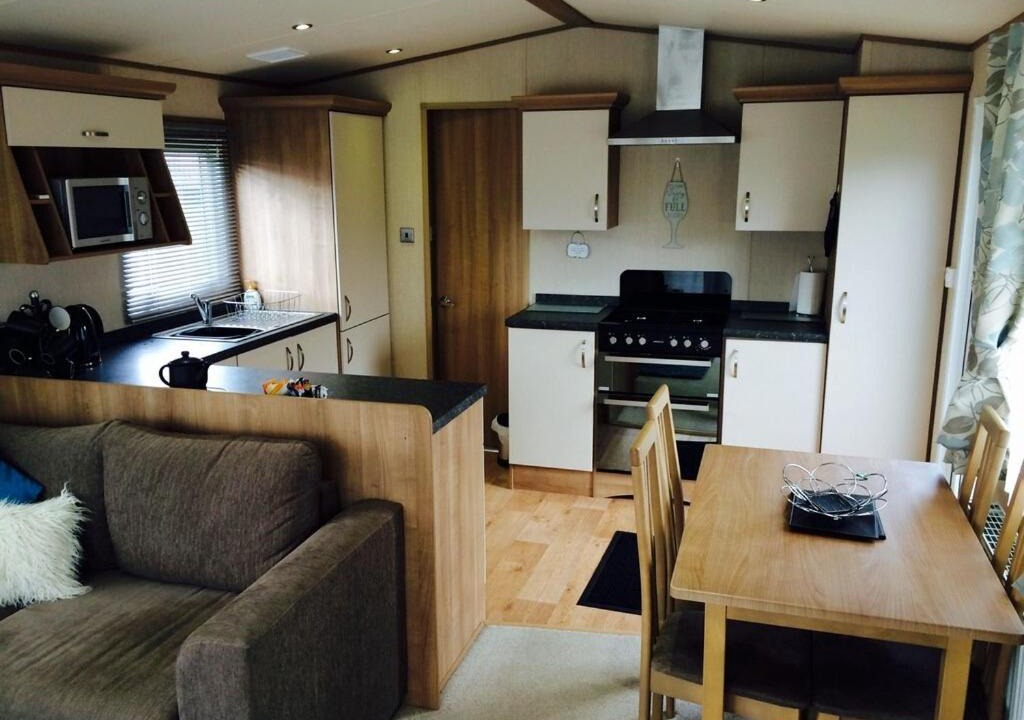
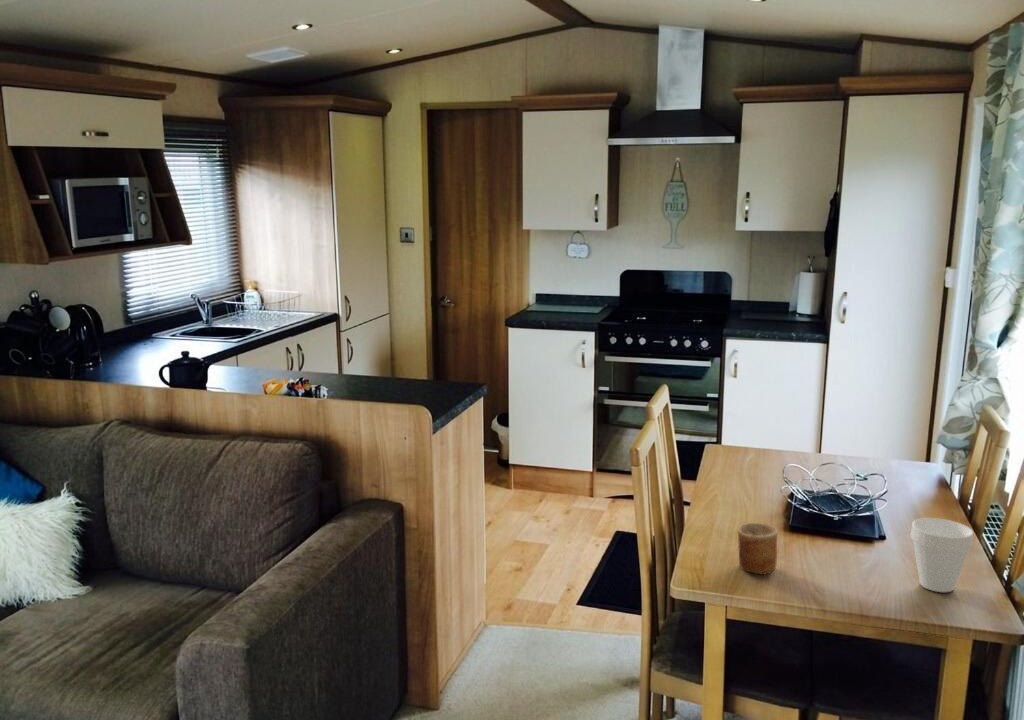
+ cup [910,517,974,593]
+ cup [736,522,779,576]
